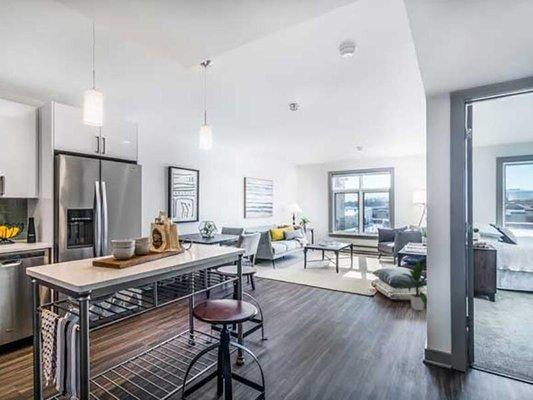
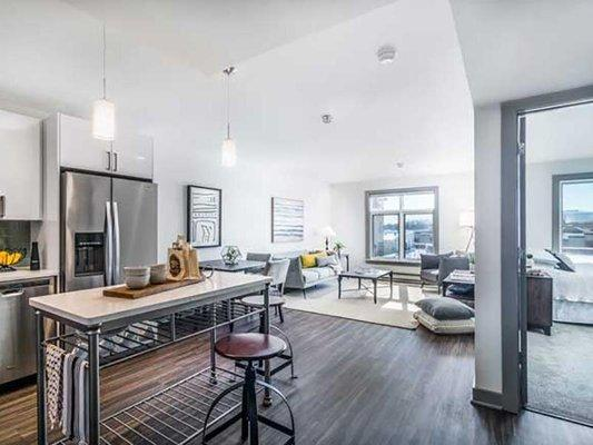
- indoor plant [398,259,427,311]
